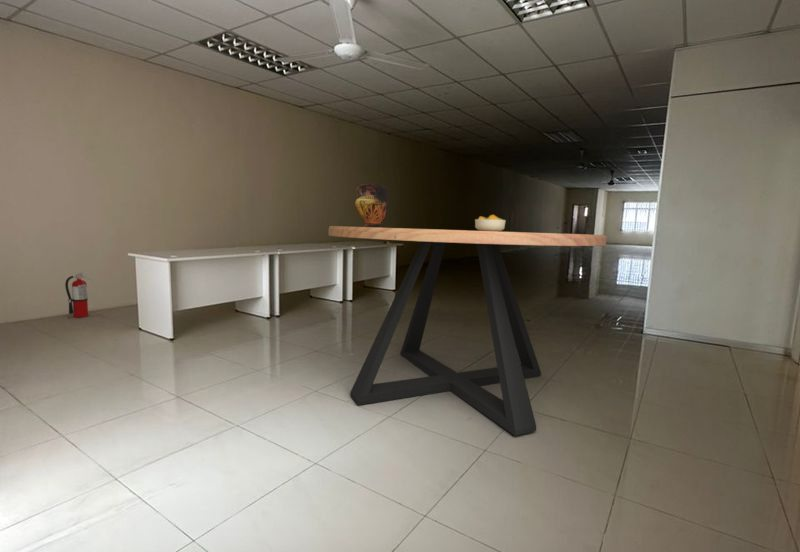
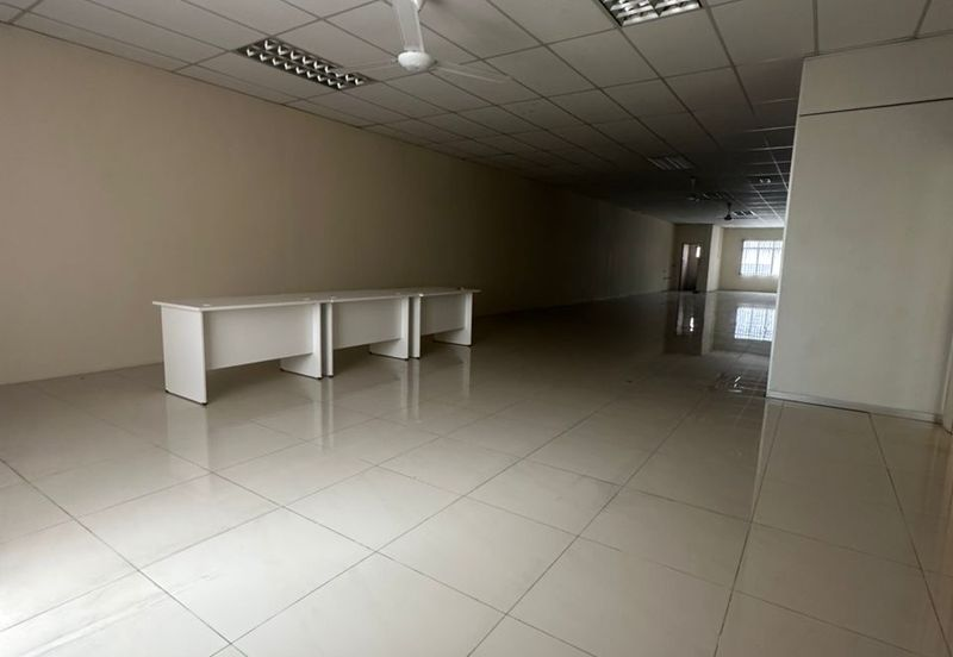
- vase [354,183,390,228]
- dining table [328,225,607,437]
- fruit bowl [474,214,507,232]
- fire extinguisher [64,270,93,318]
